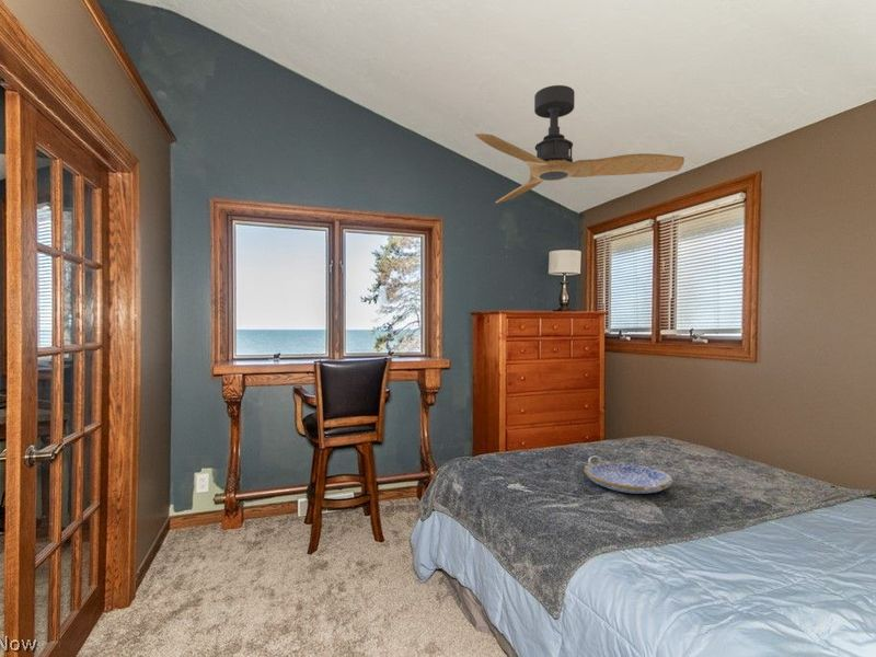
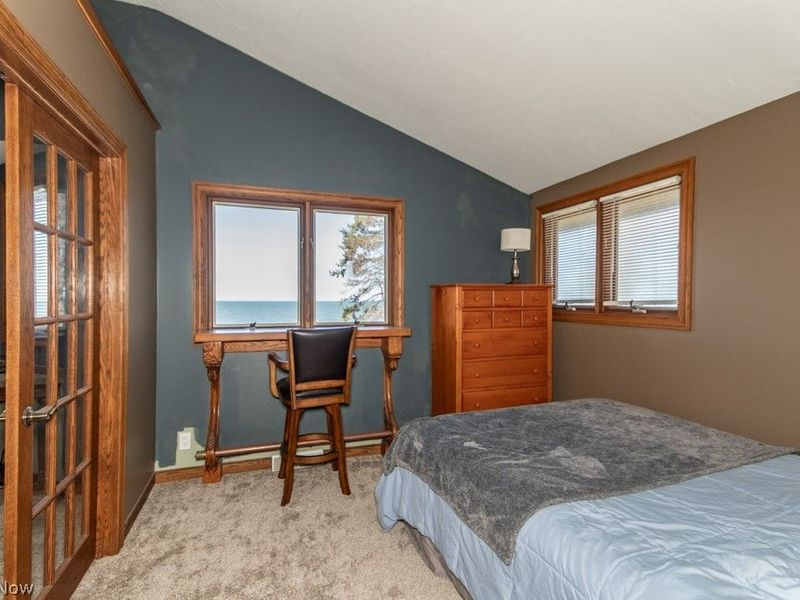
- ceiling fan [474,84,685,204]
- serving tray [584,454,673,495]
